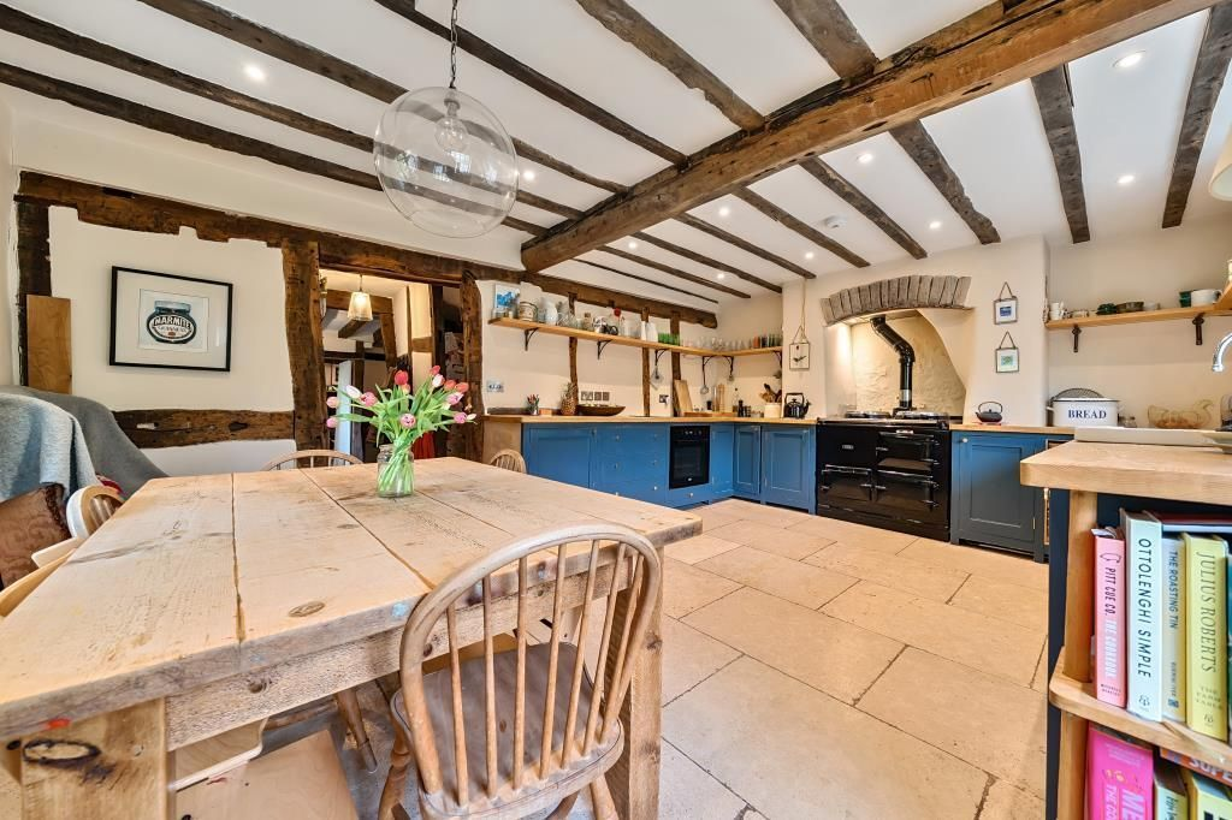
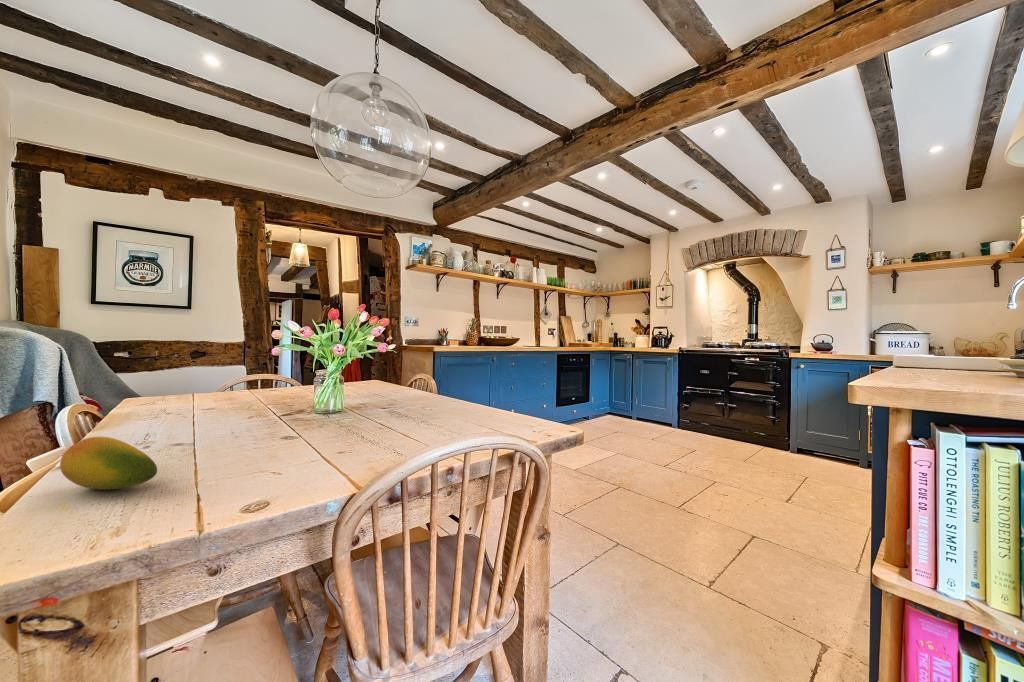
+ fruit [59,436,158,490]
